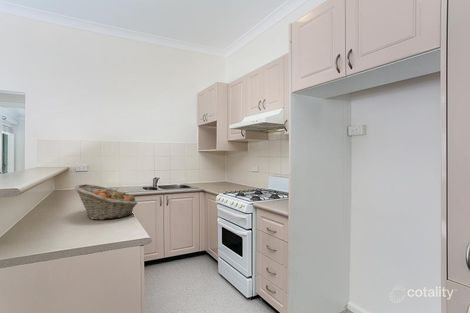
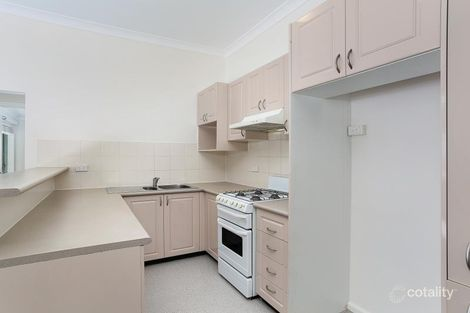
- fruit basket [74,183,139,221]
